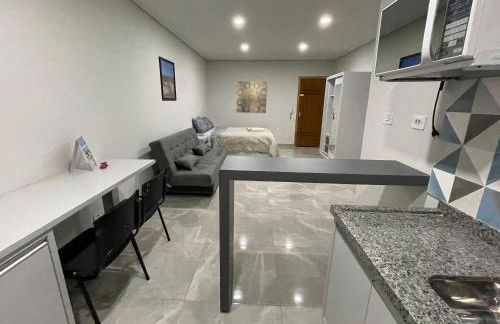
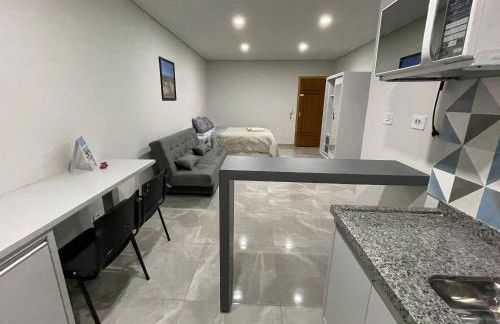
- wall art [235,80,268,114]
